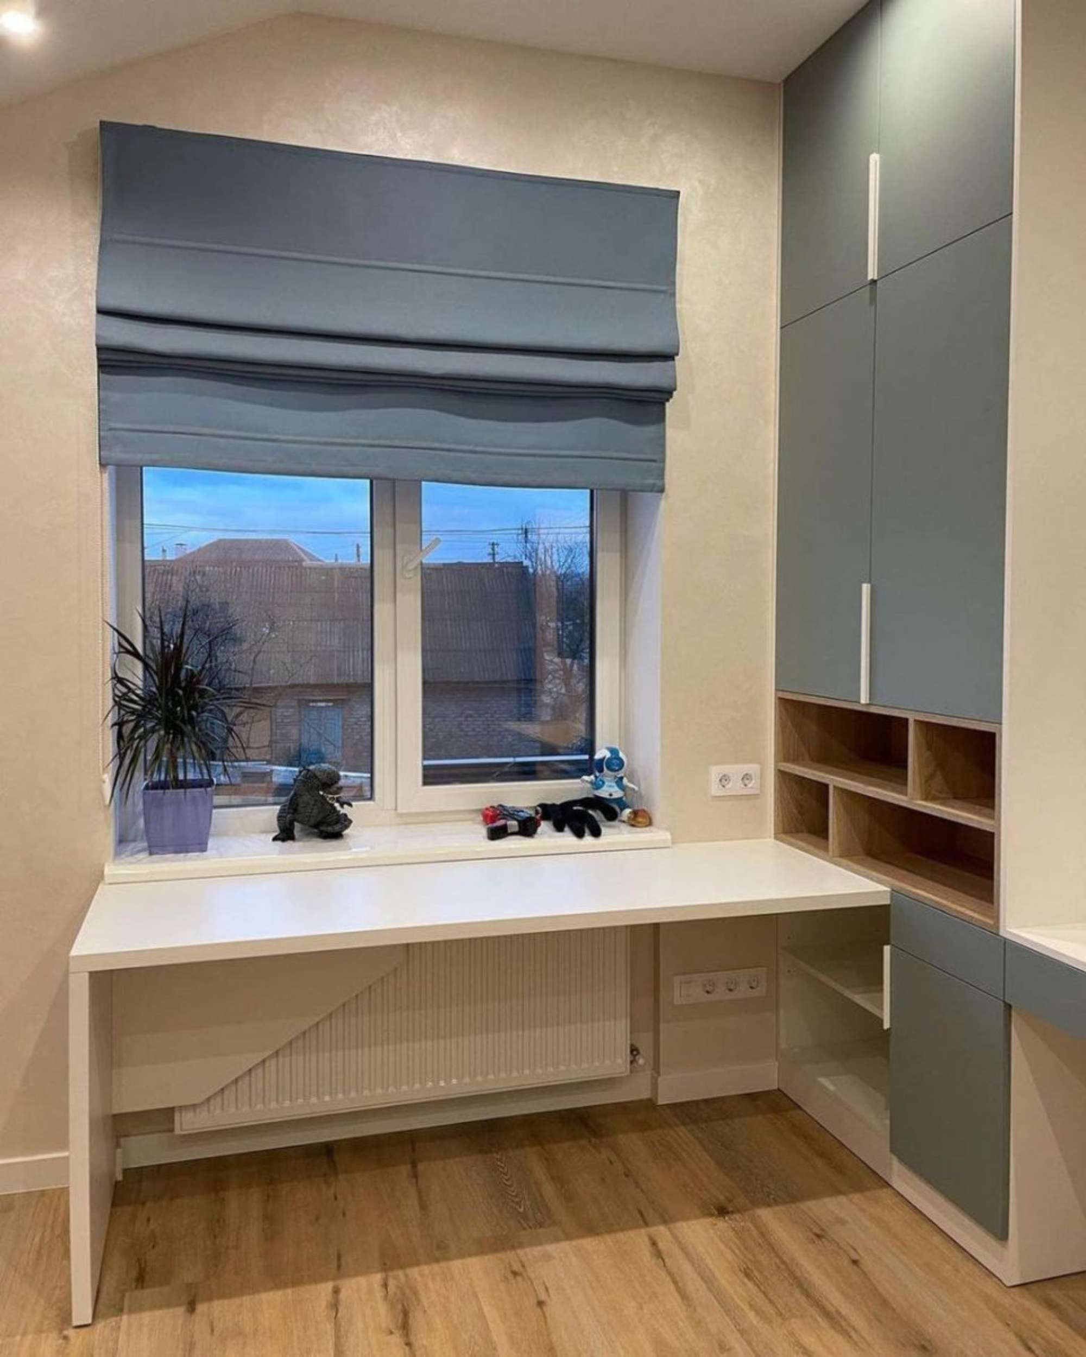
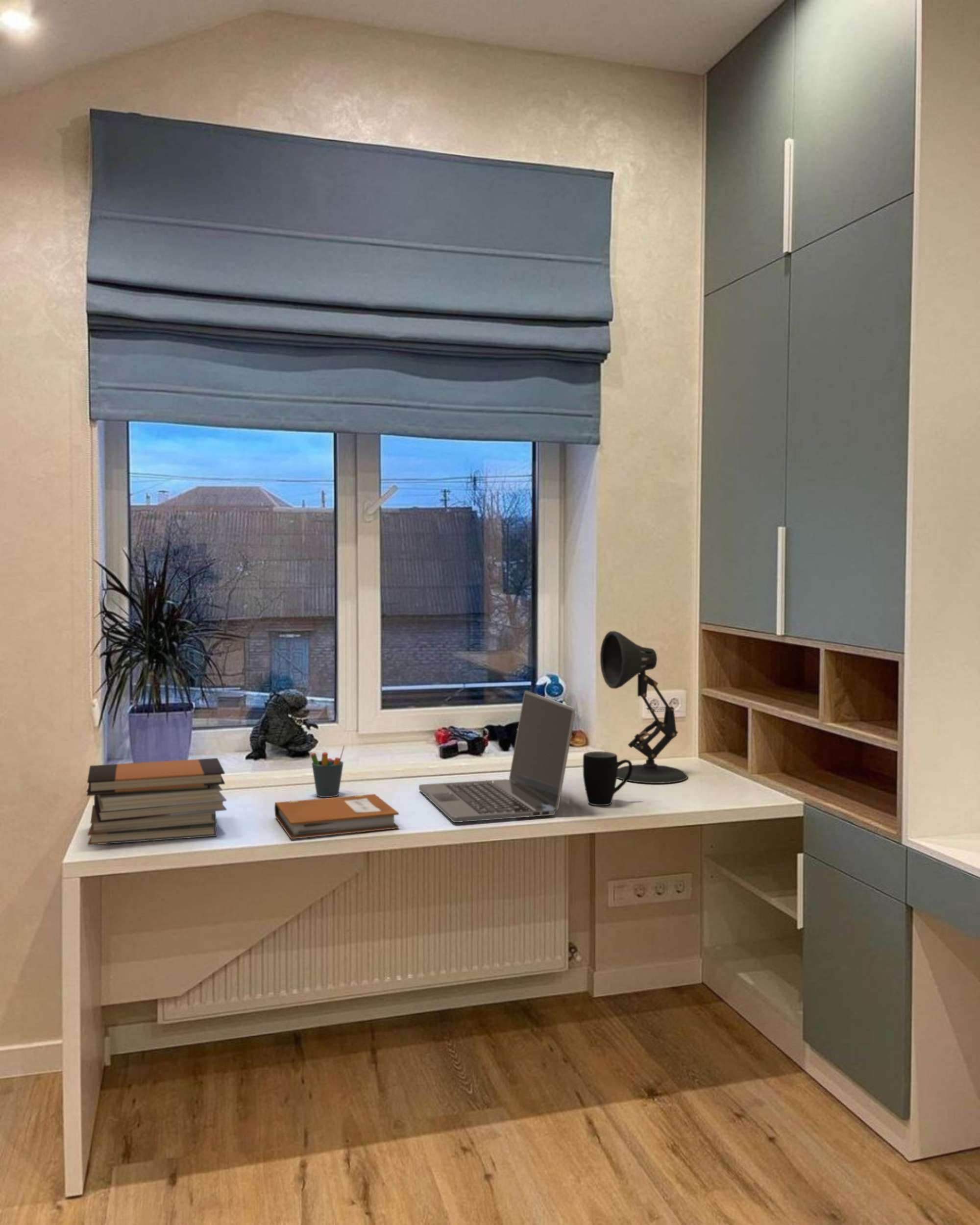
+ laptop [418,690,576,823]
+ desk lamp [600,631,688,784]
+ book stack [86,758,227,846]
+ mug [583,751,633,806]
+ pen holder [310,744,345,798]
+ notebook [274,793,399,839]
